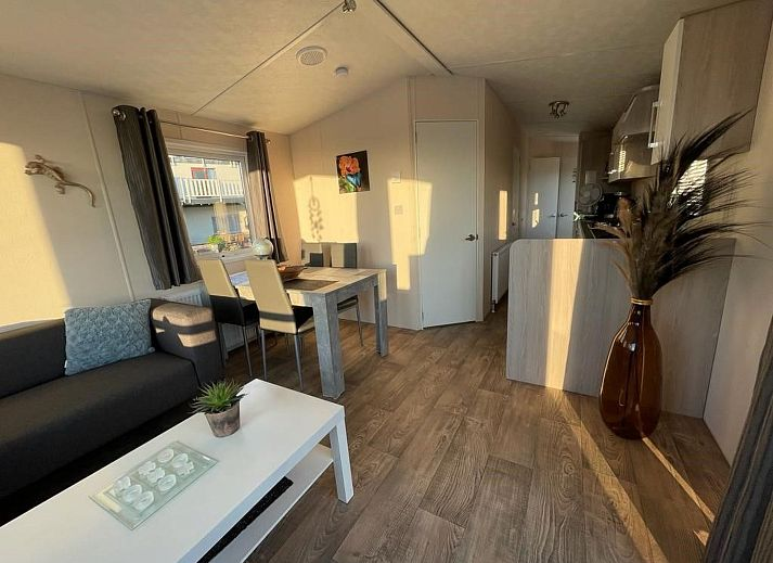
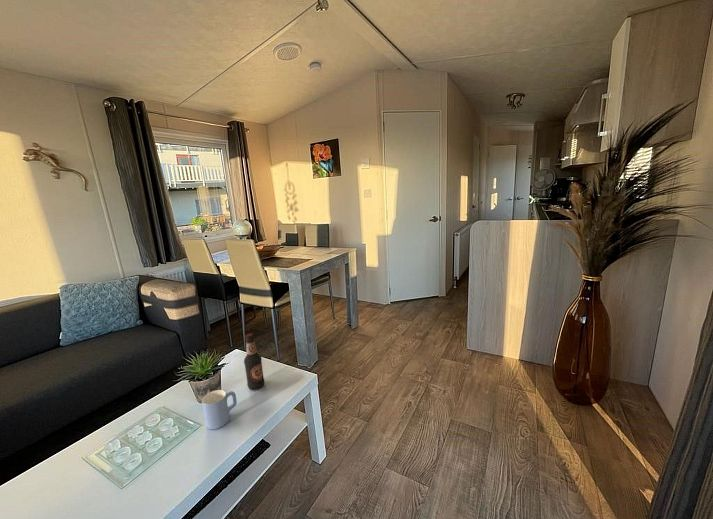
+ bottle [243,333,265,391]
+ mug [201,389,238,430]
